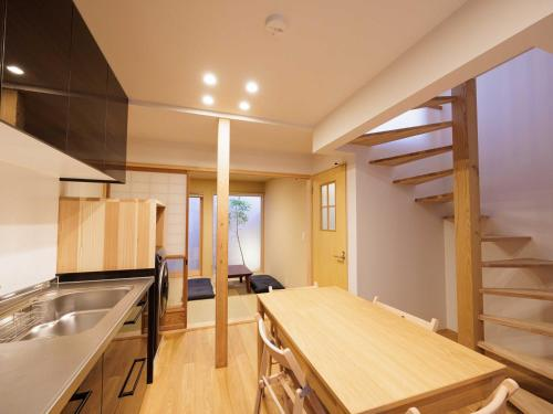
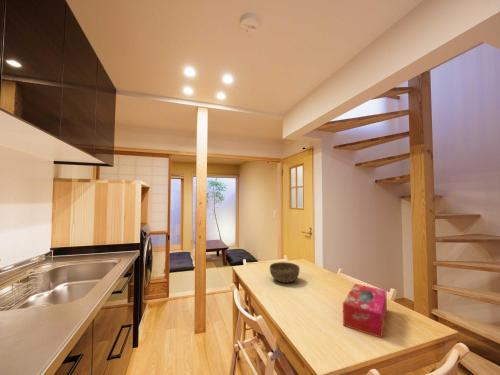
+ bowl [269,261,301,284]
+ tissue box [342,283,388,339]
